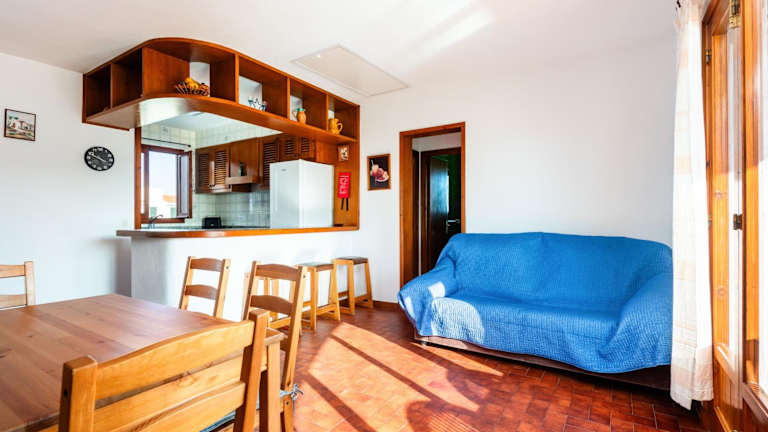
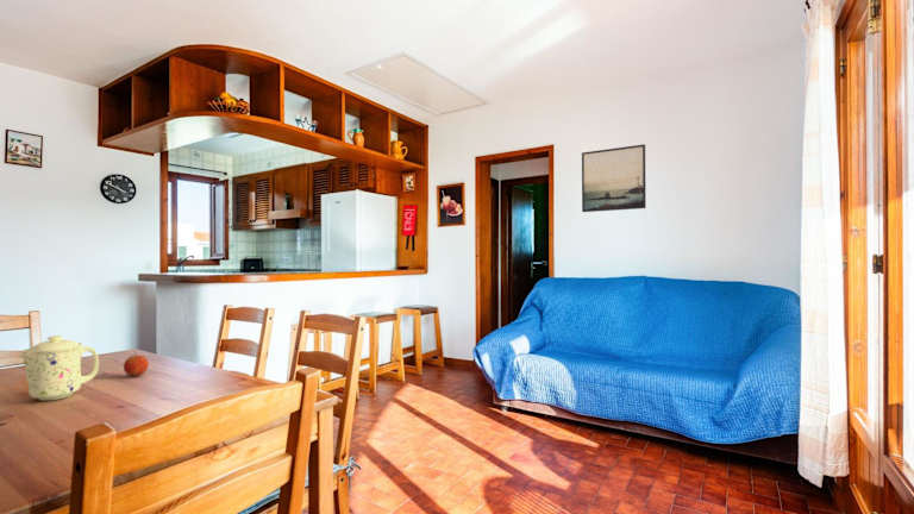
+ mug [17,334,100,401]
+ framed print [581,143,647,213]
+ fruit [123,351,150,378]
